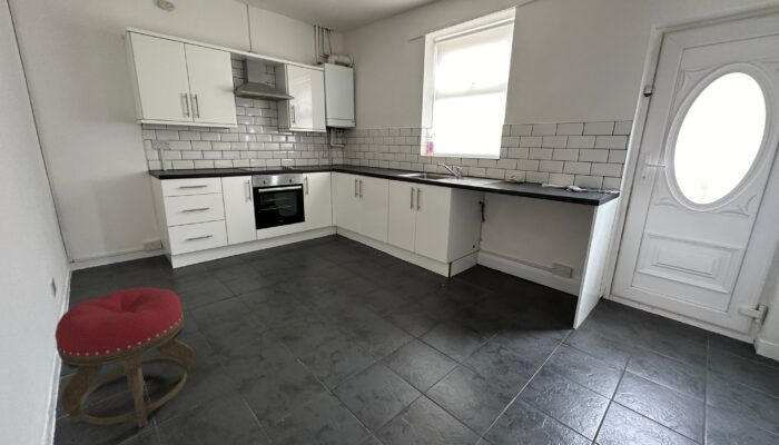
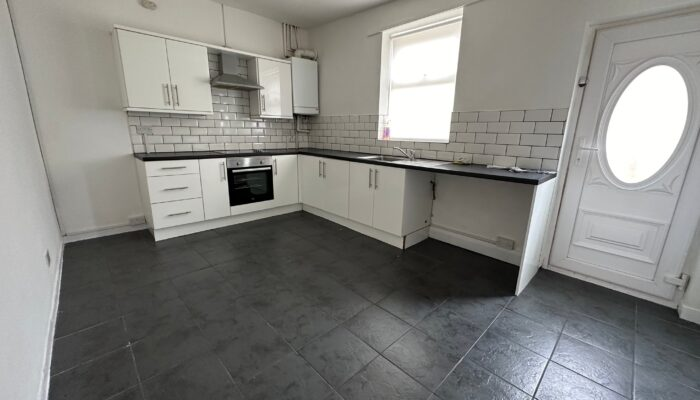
- stool [55,286,196,429]
